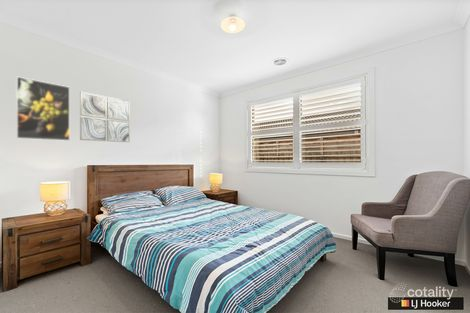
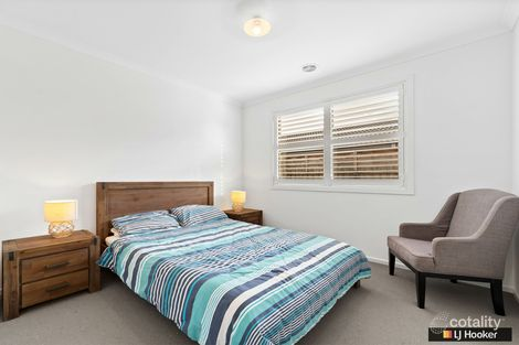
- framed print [15,76,71,142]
- wall art [79,91,131,143]
